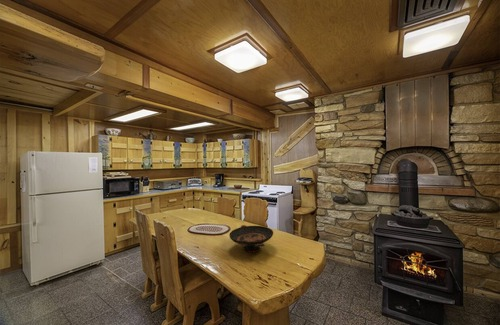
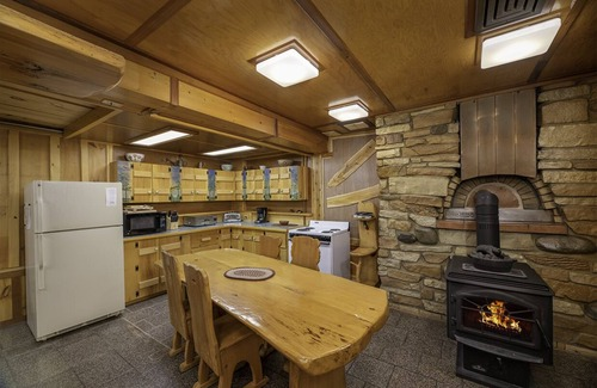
- decorative bowl [228,224,274,253]
